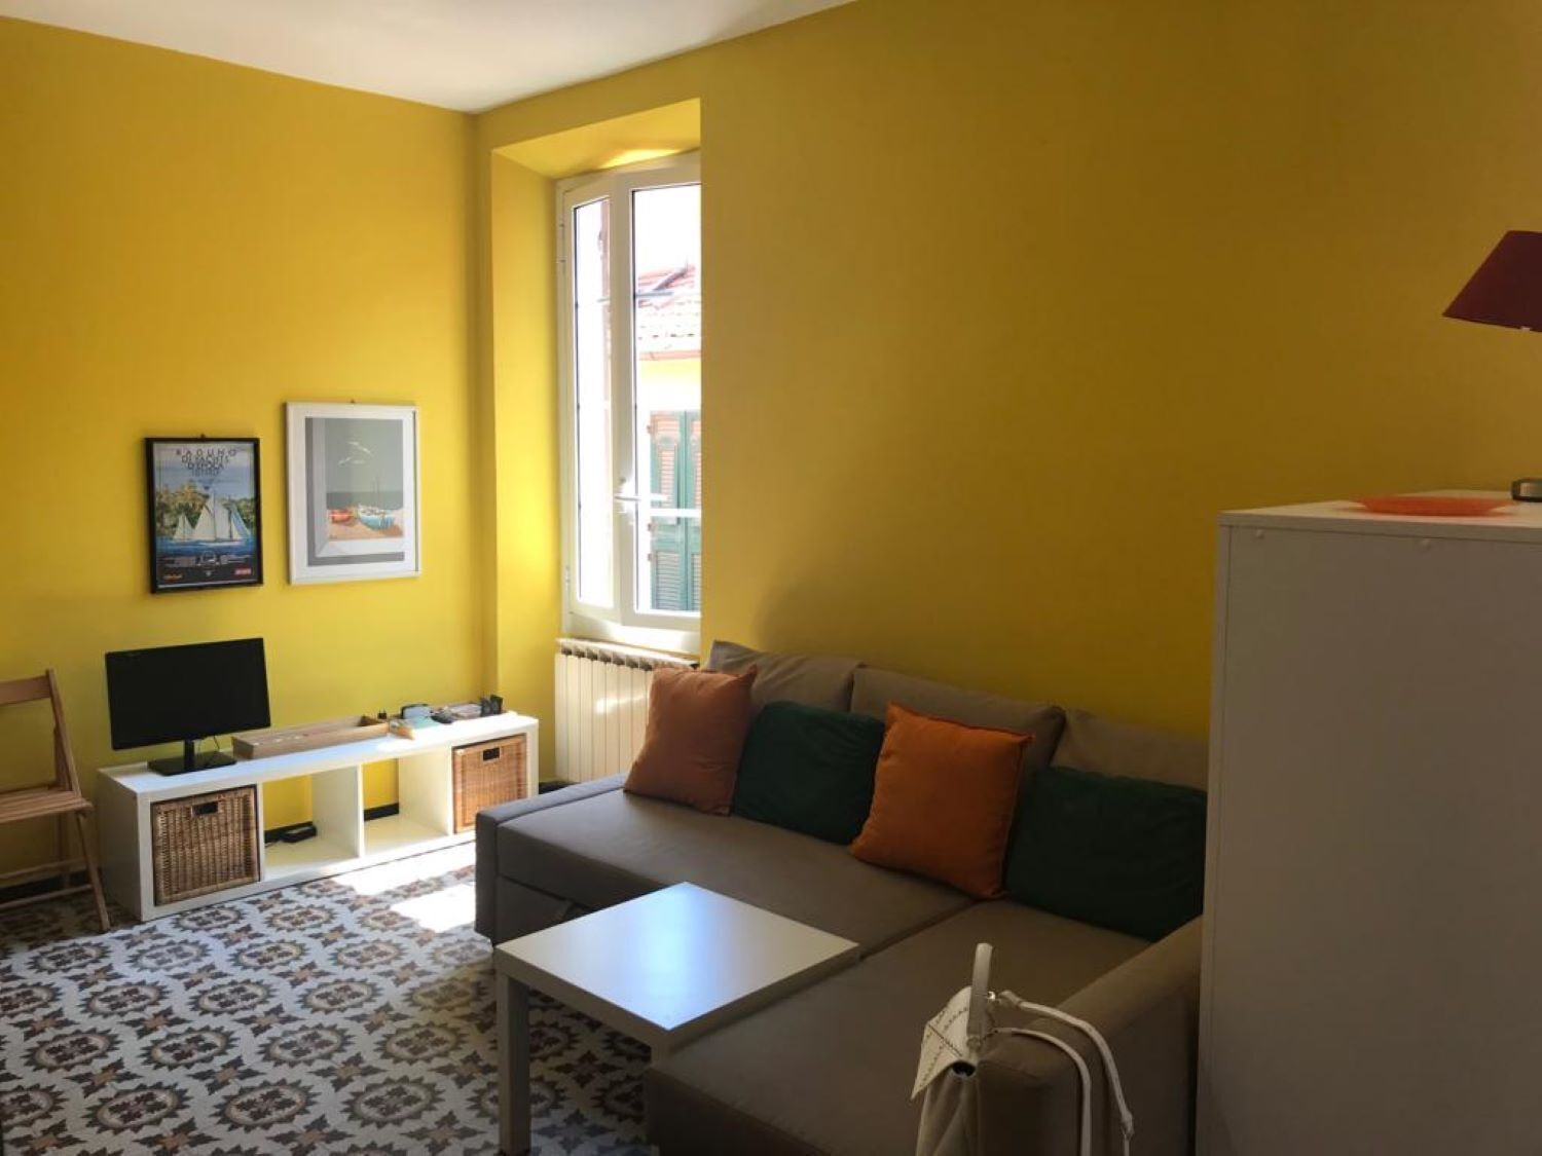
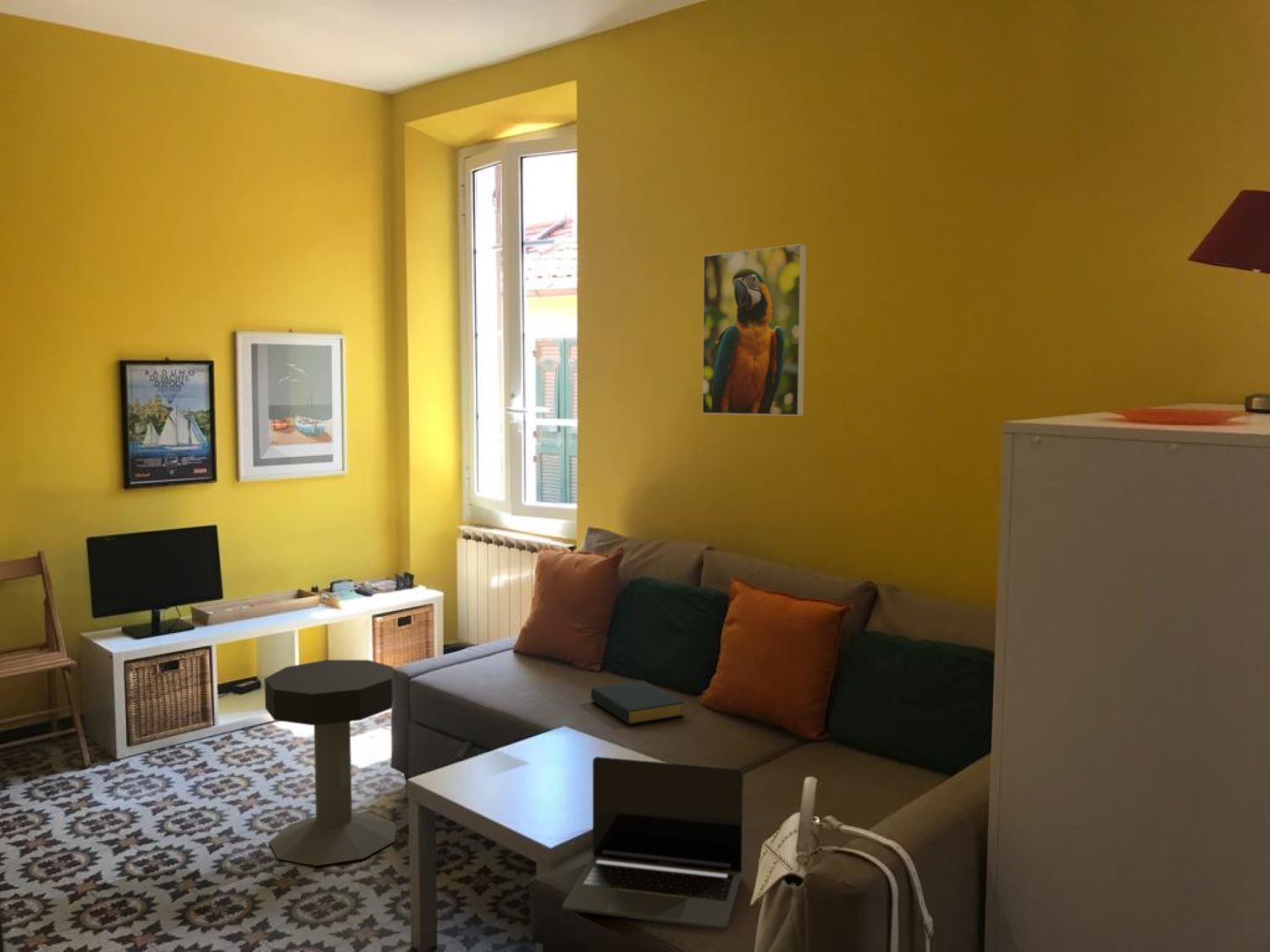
+ side table [263,659,397,867]
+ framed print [701,243,807,416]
+ hardback book [590,680,685,725]
+ laptop [561,756,744,930]
